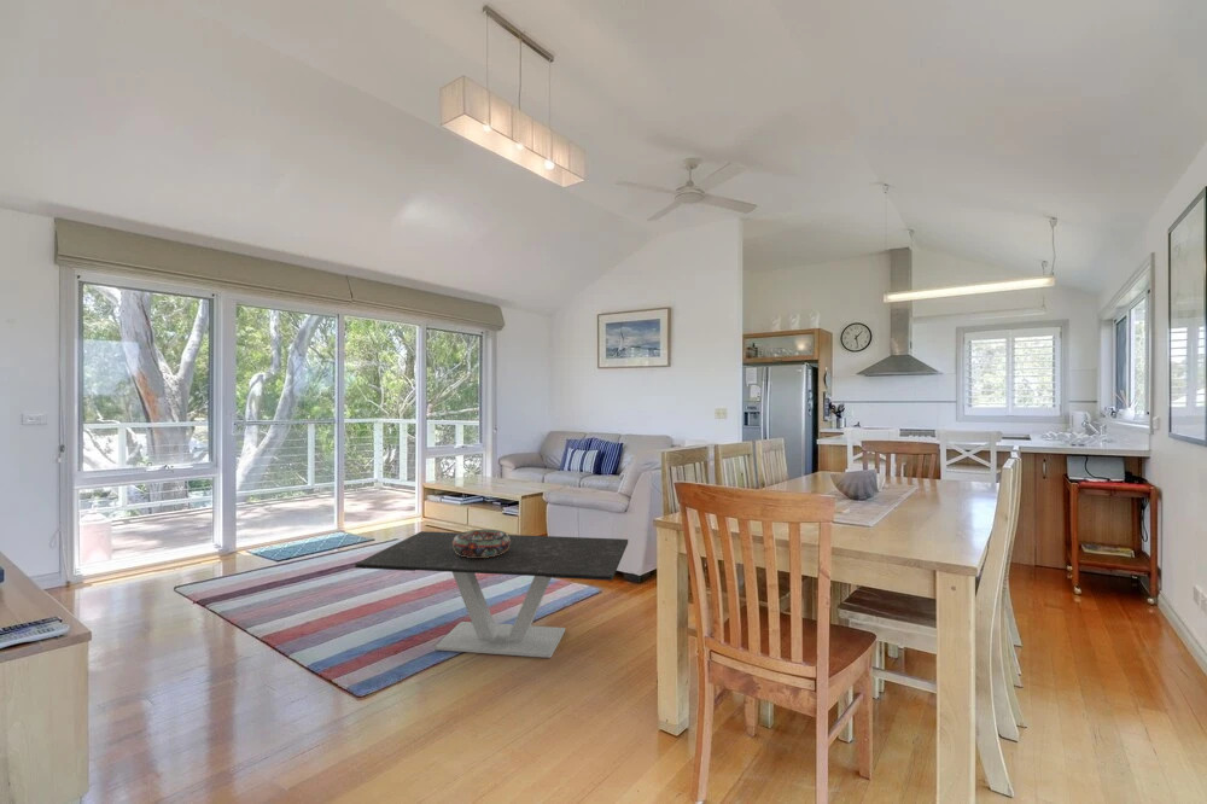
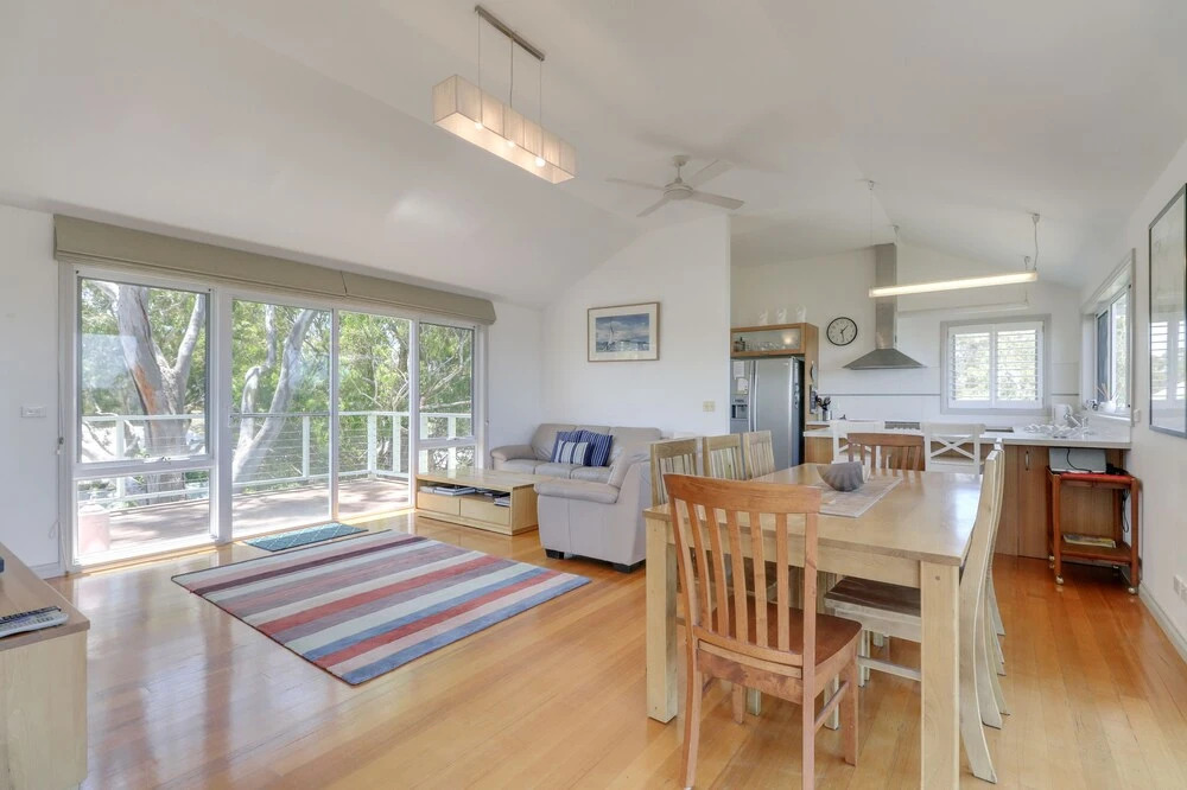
- coffee table [354,530,629,659]
- decorative bowl [453,529,511,558]
